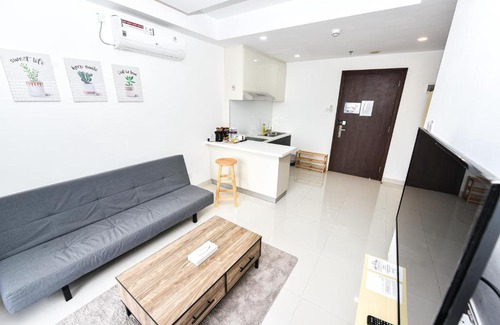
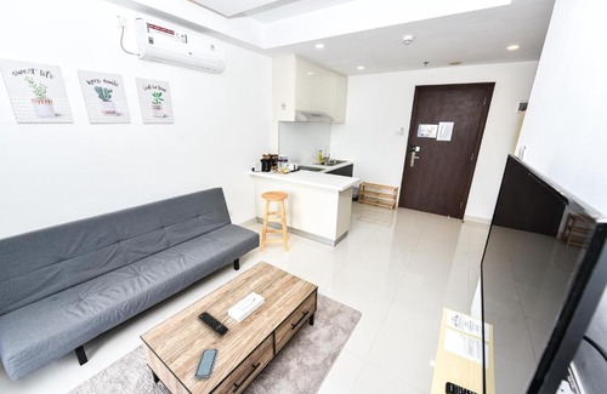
+ smartphone [194,348,219,379]
+ remote control [198,310,229,337]
